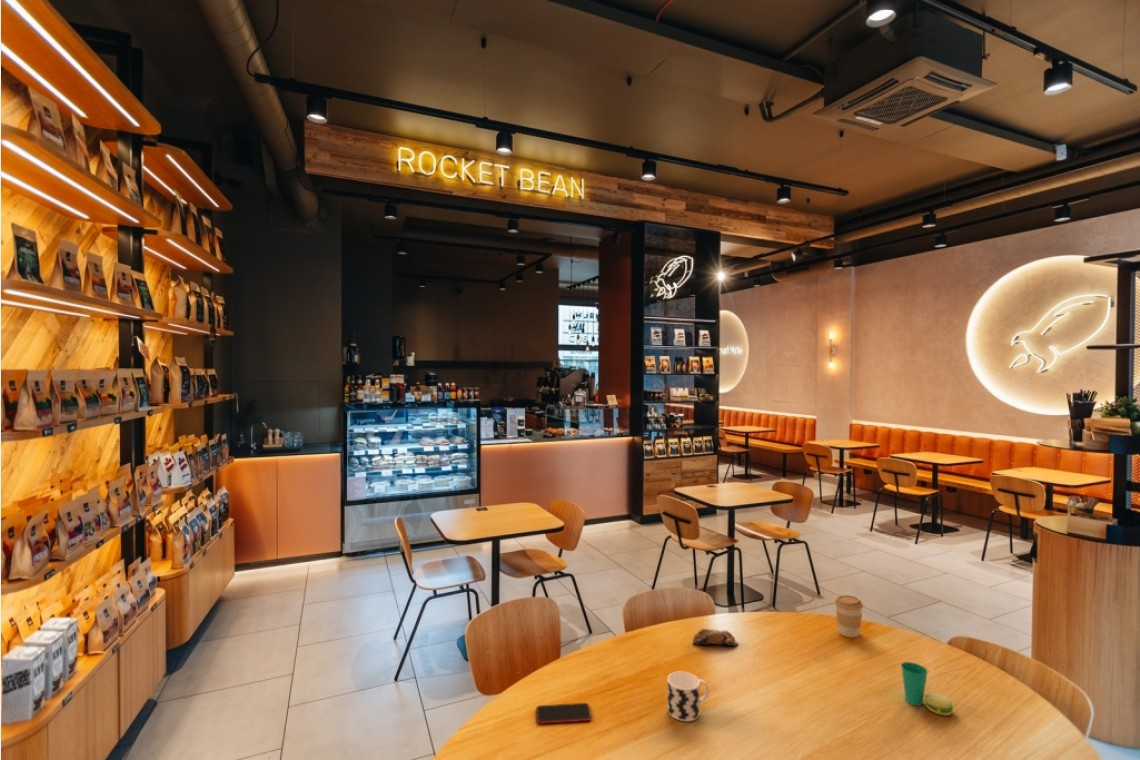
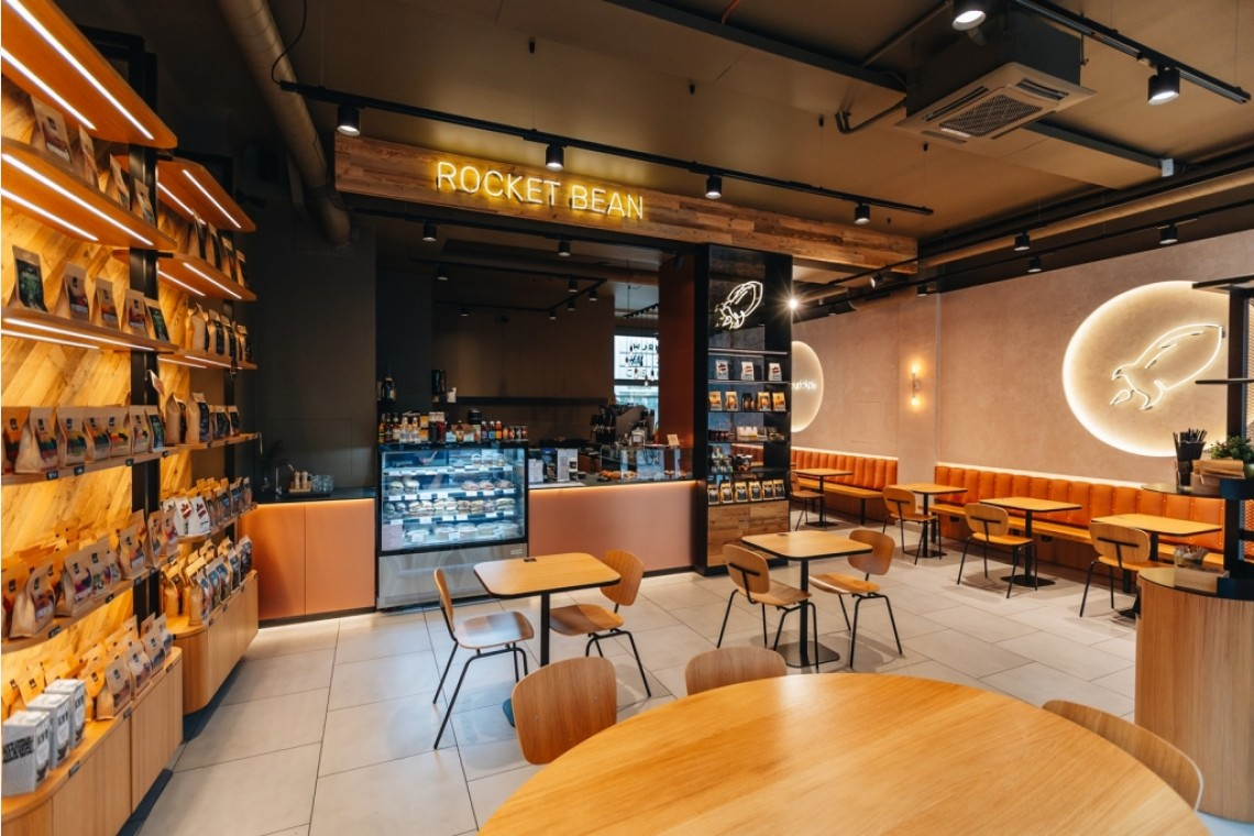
- cup [666,670,710,722]
- croissant [692,628,739,647]
- smartphone [535,702,592,725]
- cup [900,661,955,717]
- coffee cup [834,594,864,638]
